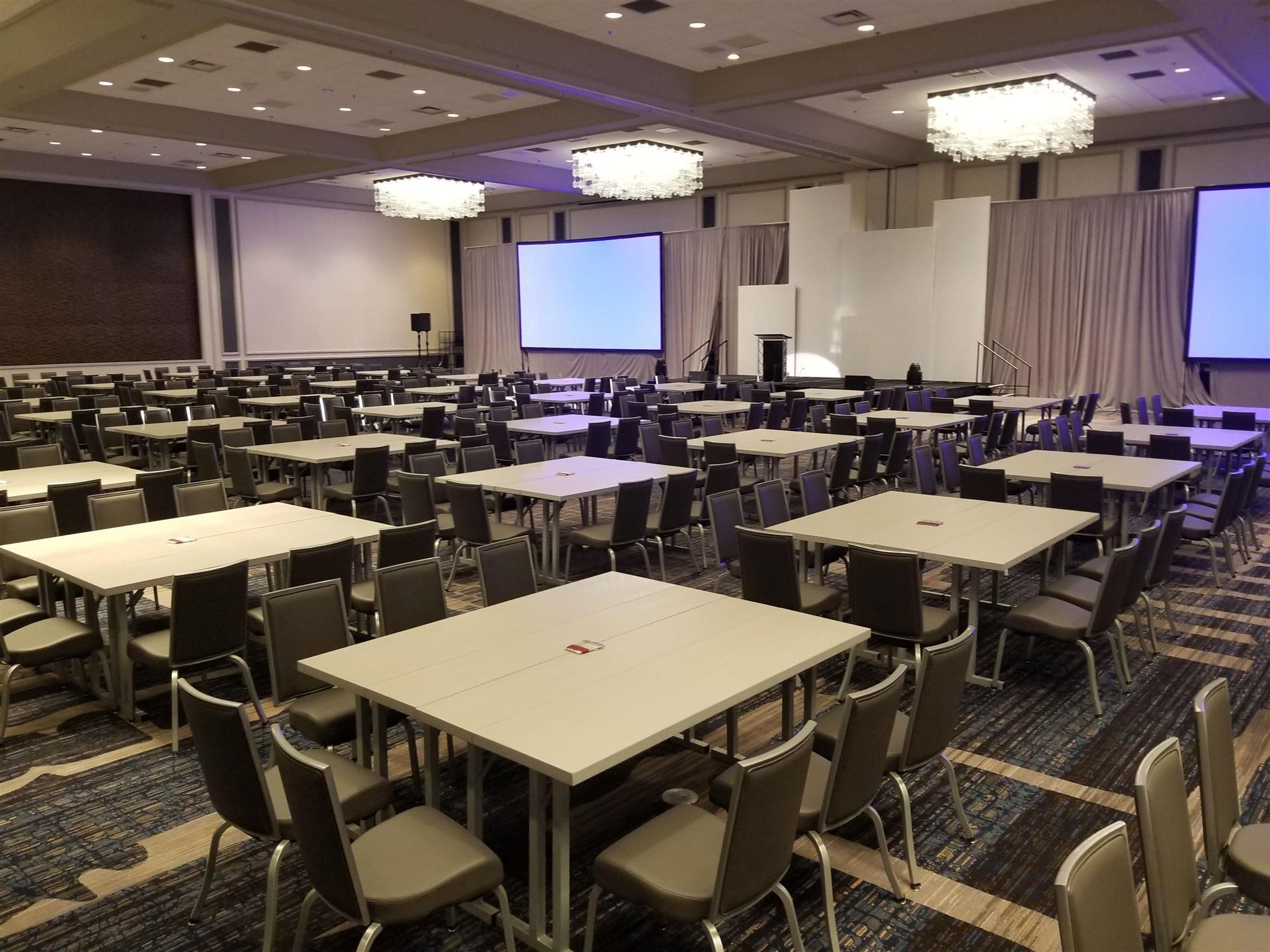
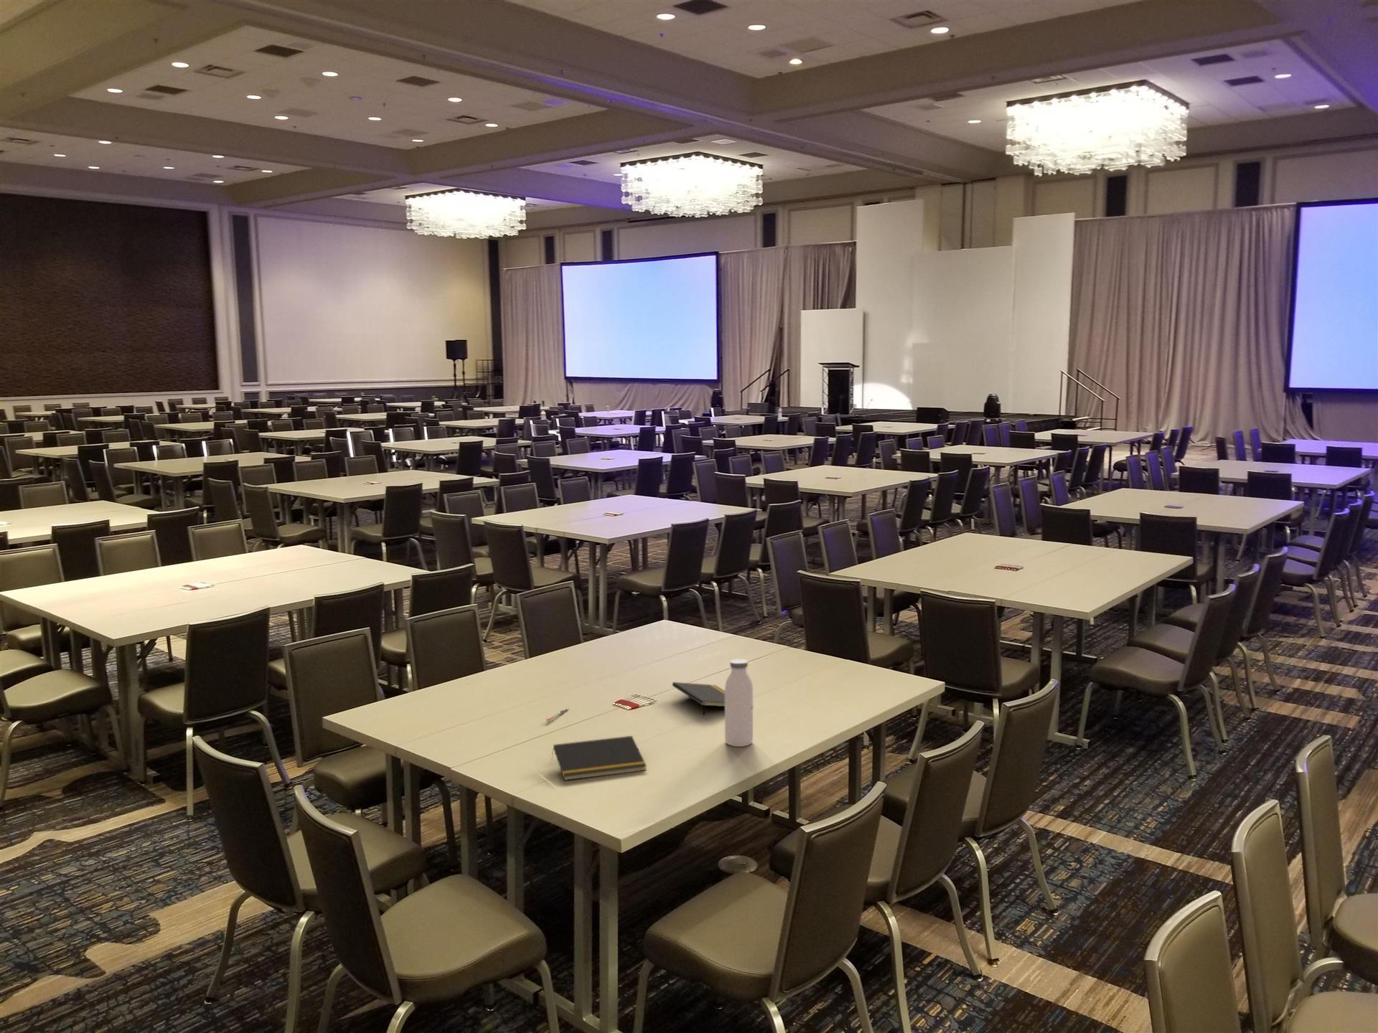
+ notepad [550,736,648,781]
+ notepad [672,681,725,716]
+ water bottle [724,659,754,748]
+ pen [546,707,570,722]
